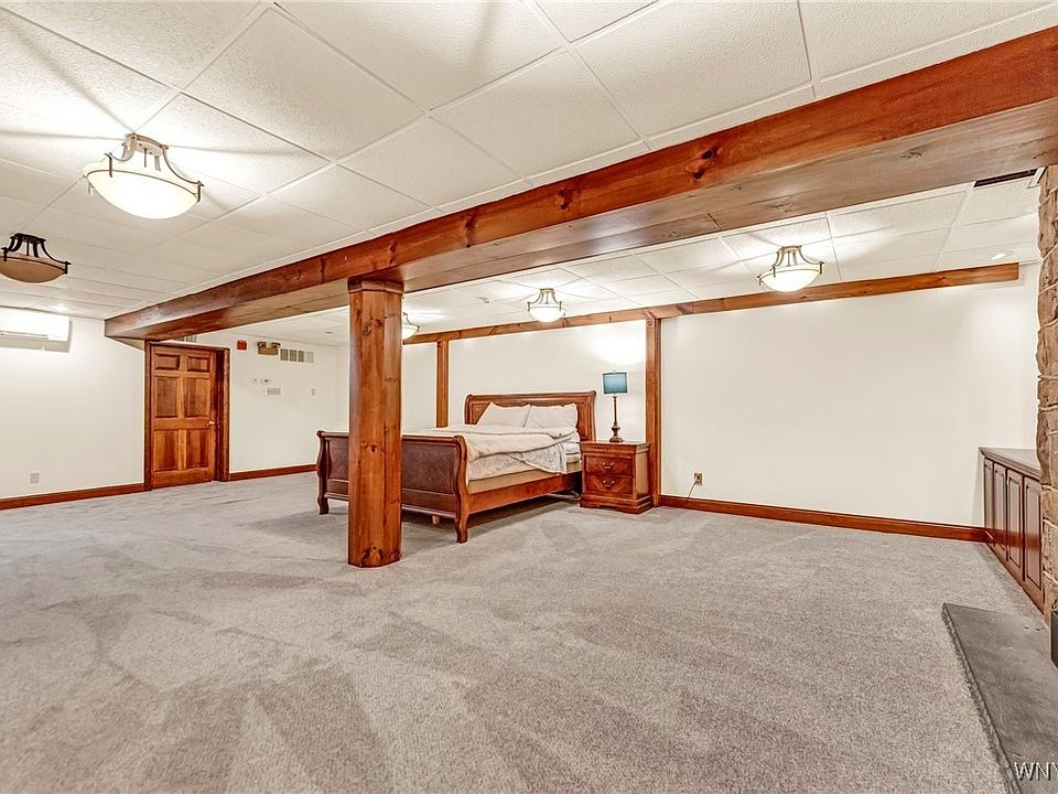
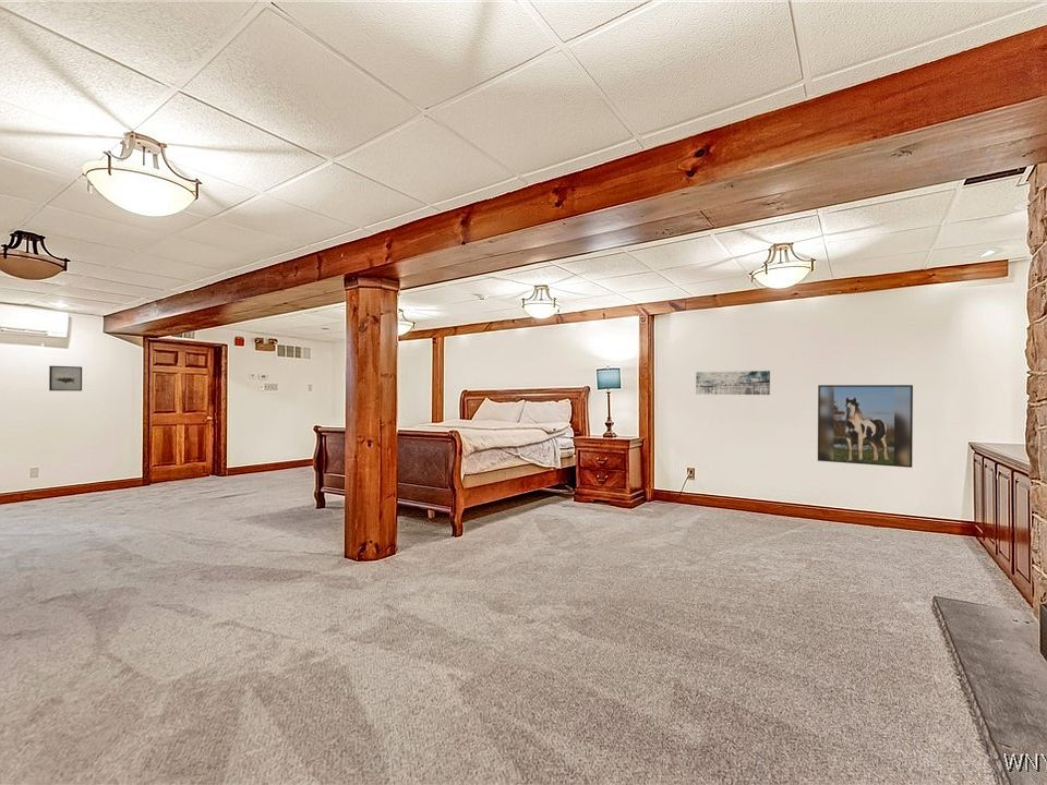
+ wall art [695,370,771,396]
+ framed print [817,384,914,469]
+ wall art [48,365,83,392]
